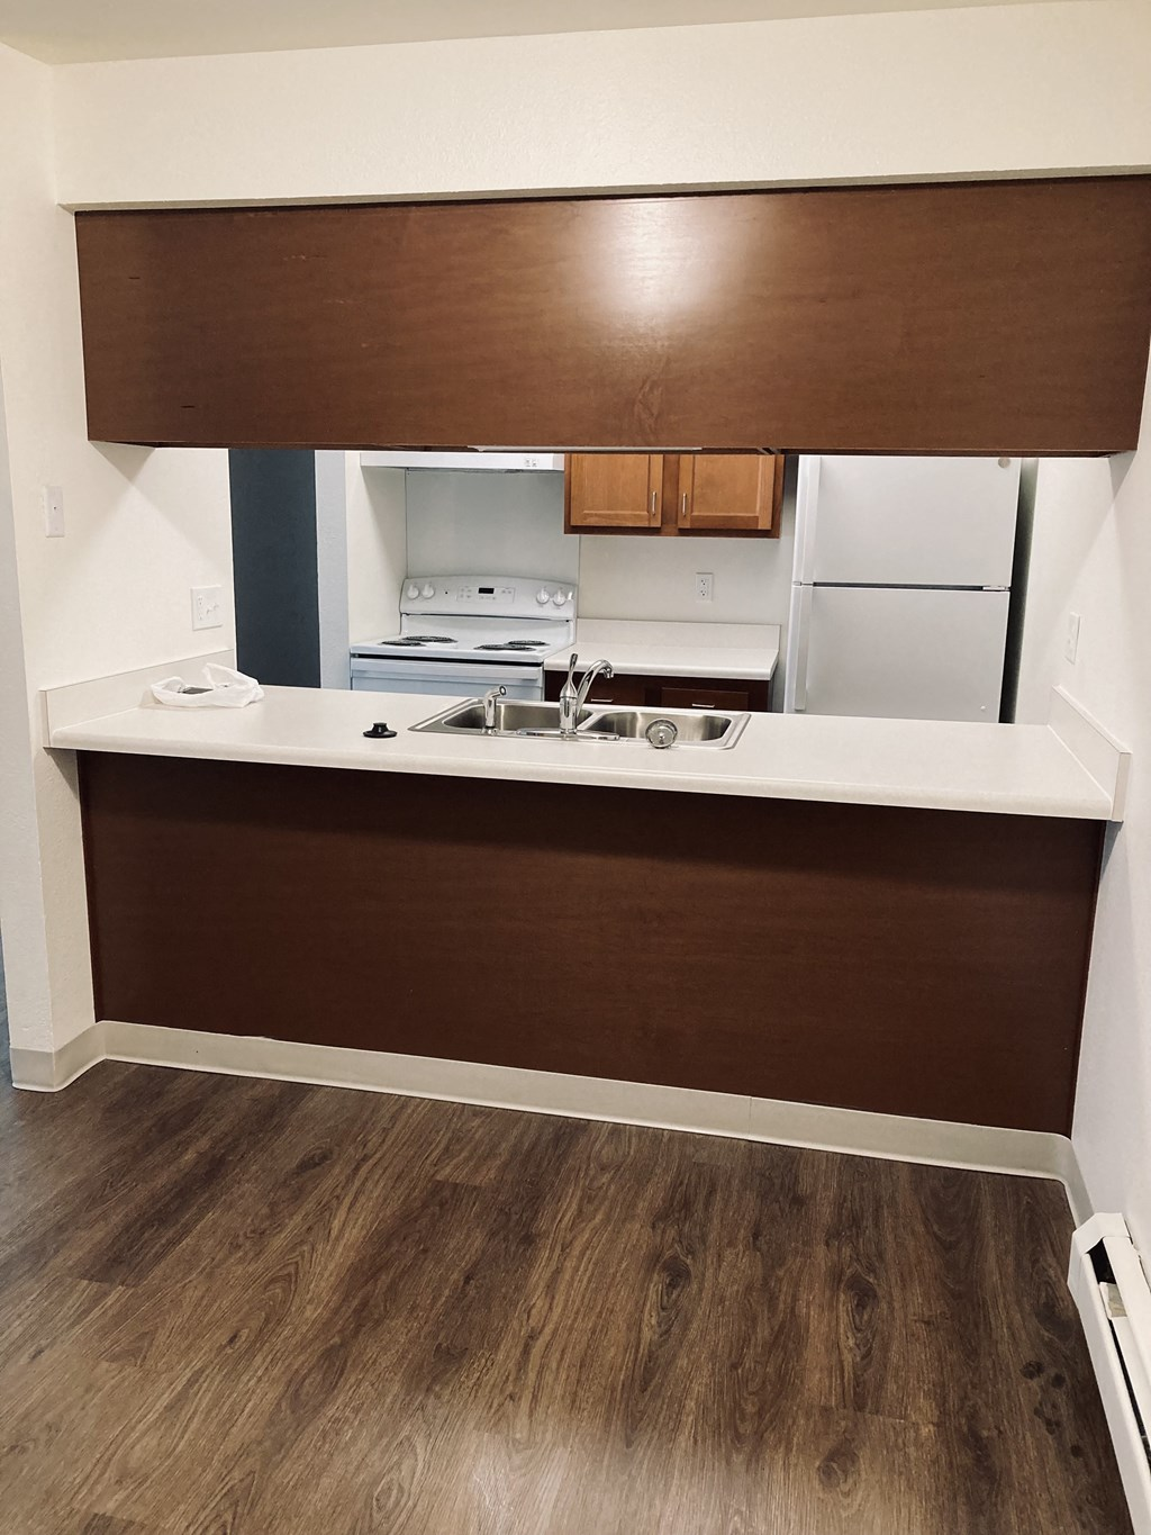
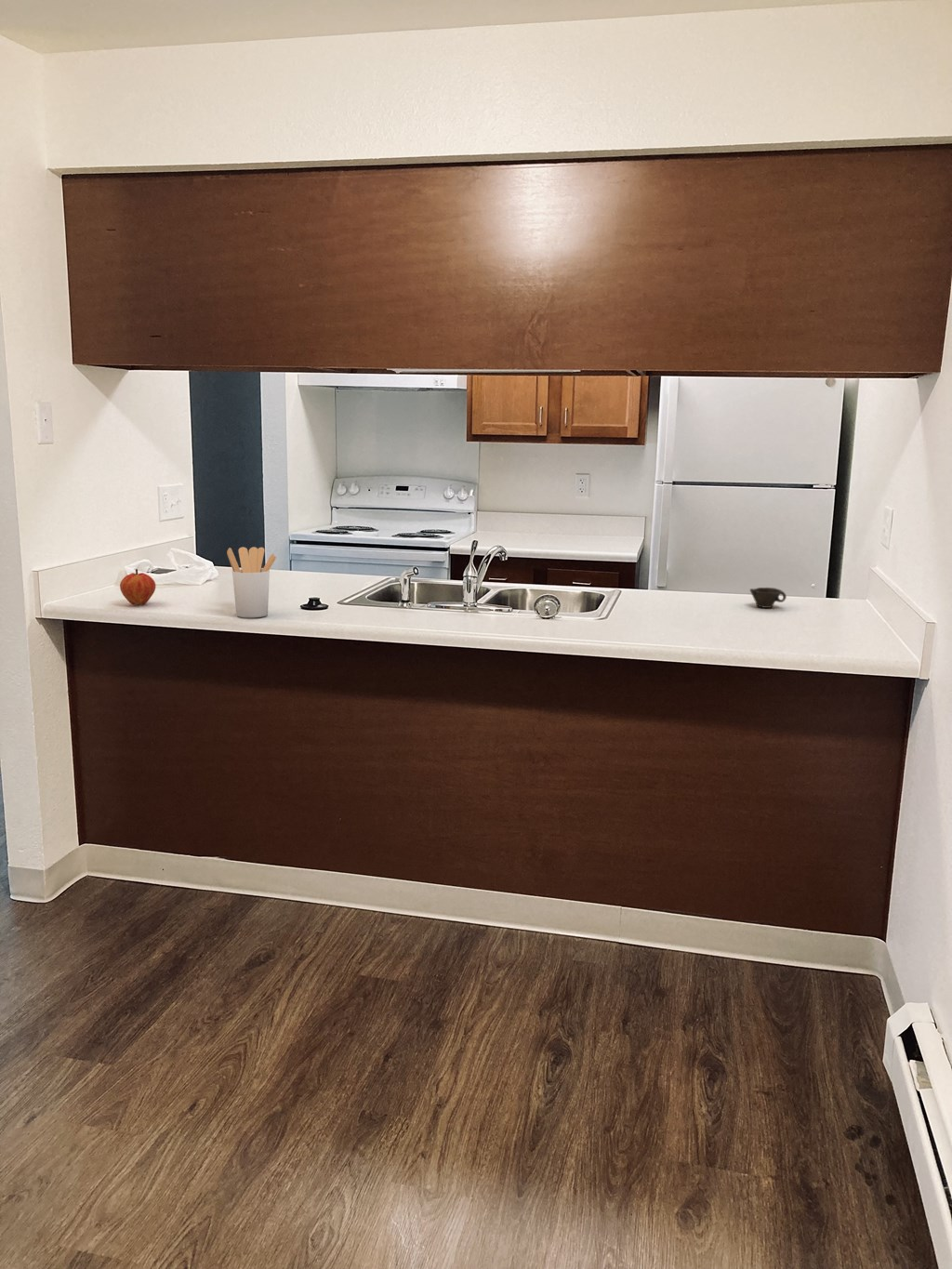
+ utensil holder [226,546,277,618]
+ cup [748,587,787,609]
+ fruit [119,568,156,606]
